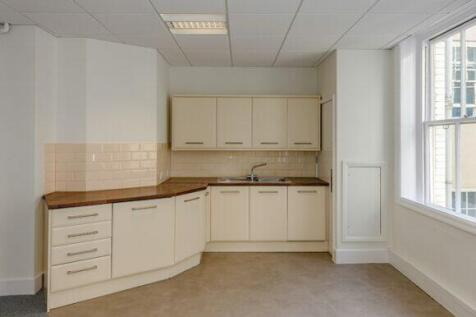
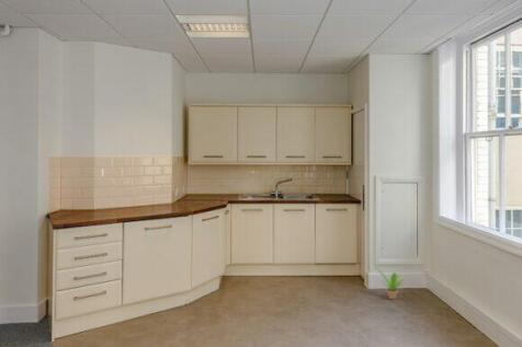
+ potted plant [375,266,406,301]
